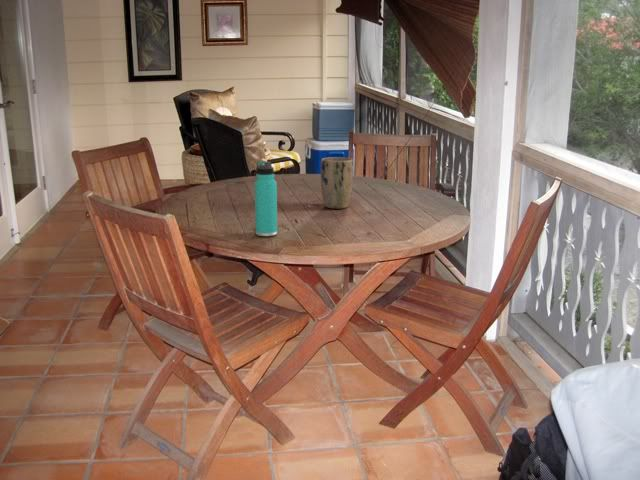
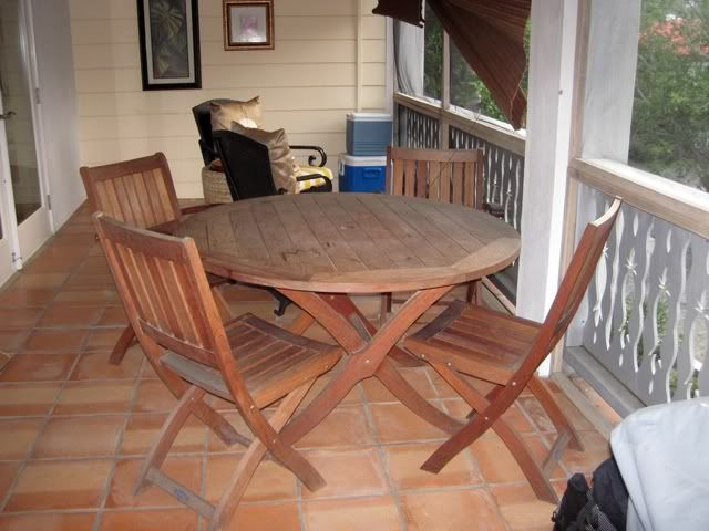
- plant pot [320,156,354,210]
- thermos bottle [254,160,278,237]
